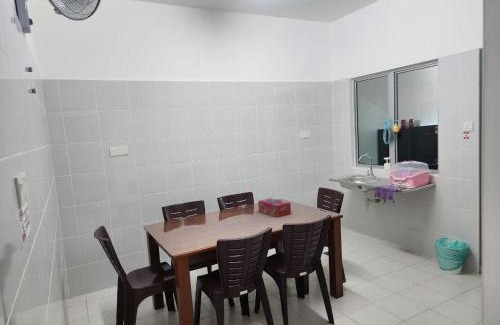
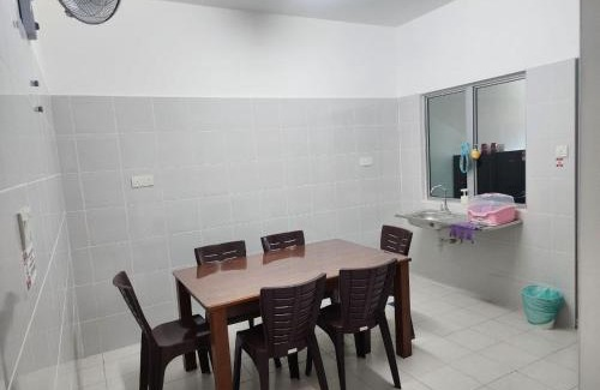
- tissue box [257,197,292,218]
